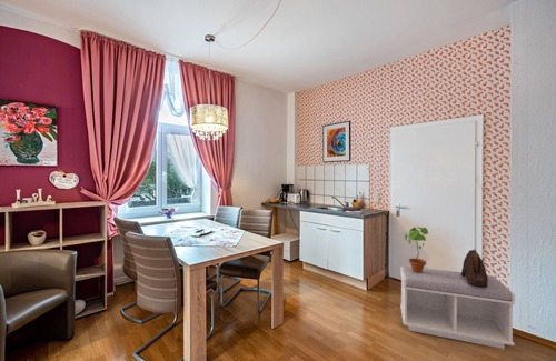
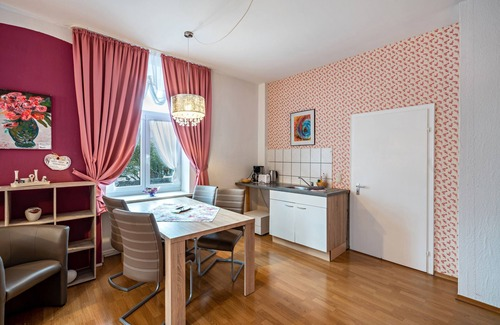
- handbag [460,248,488,288]
- bench [399,265,516,350]
- potted plant [404,225,429,273]
